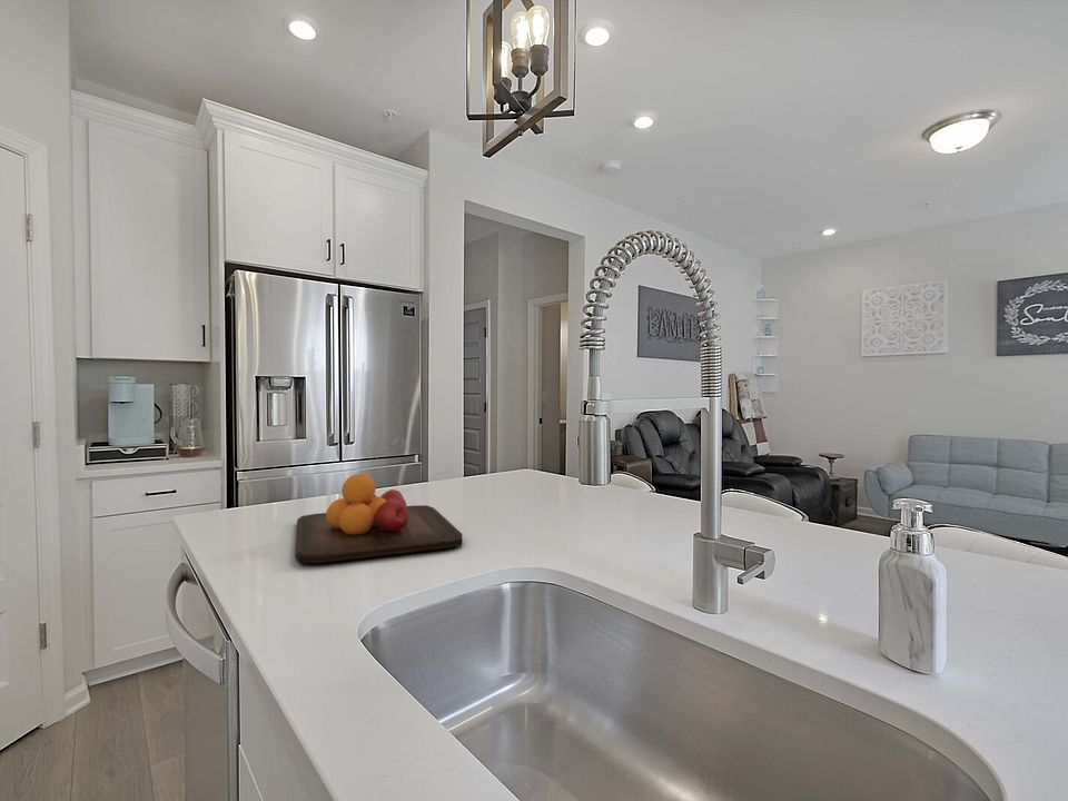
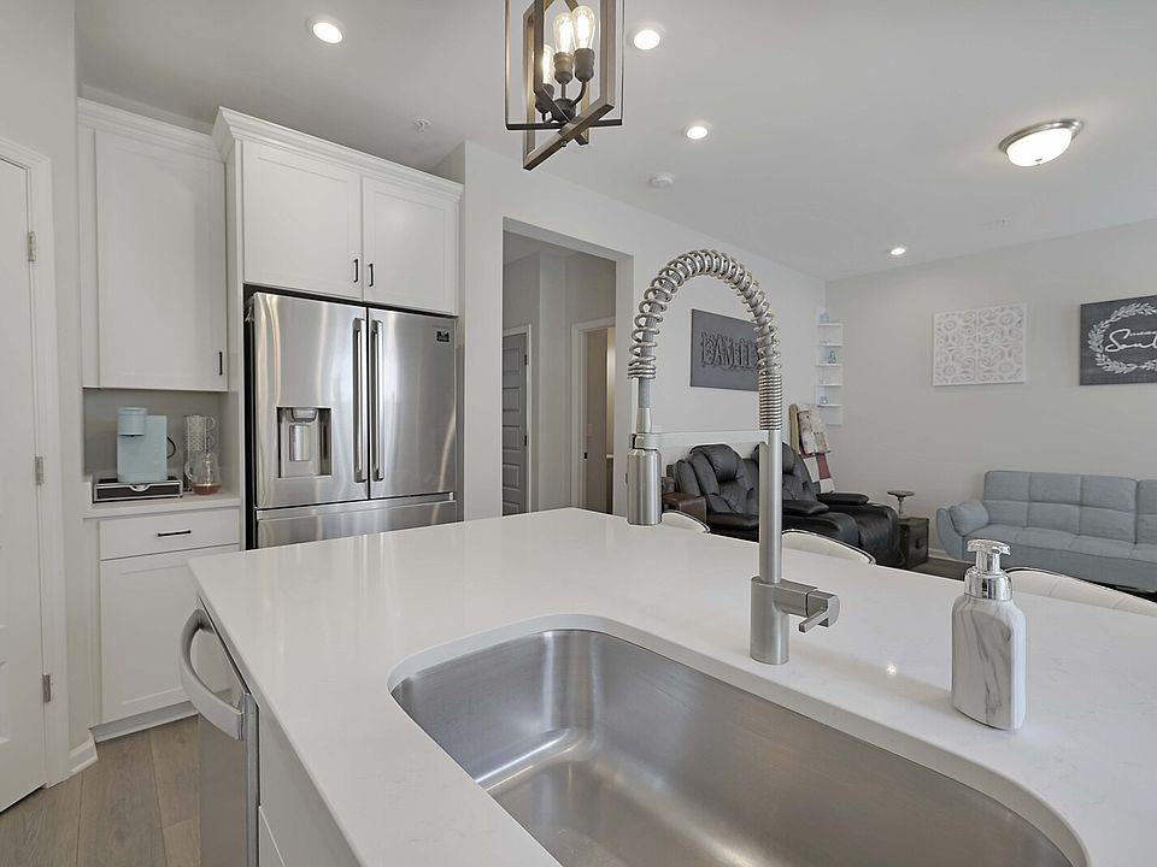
- chopping board [294,473,463,564]
